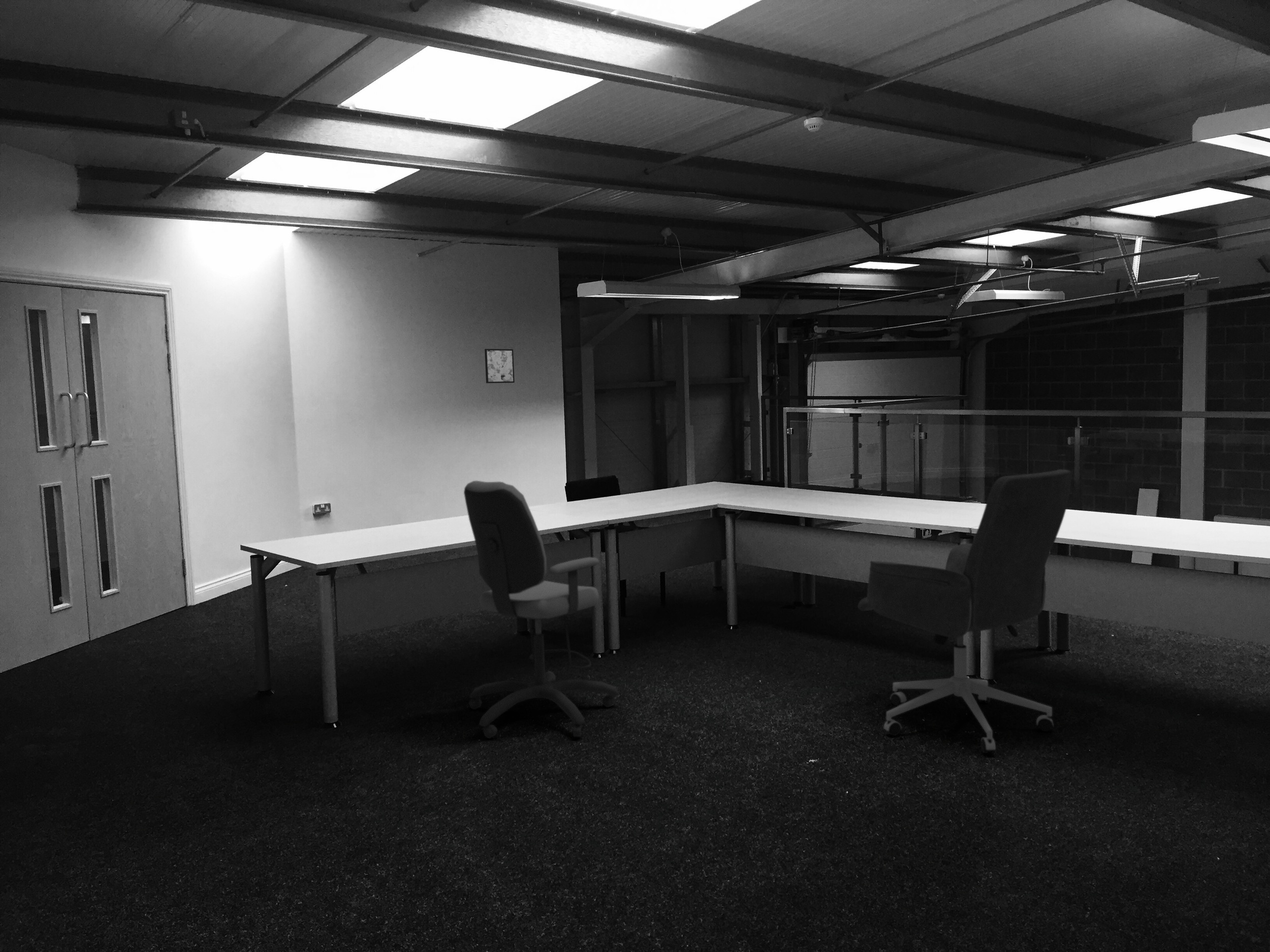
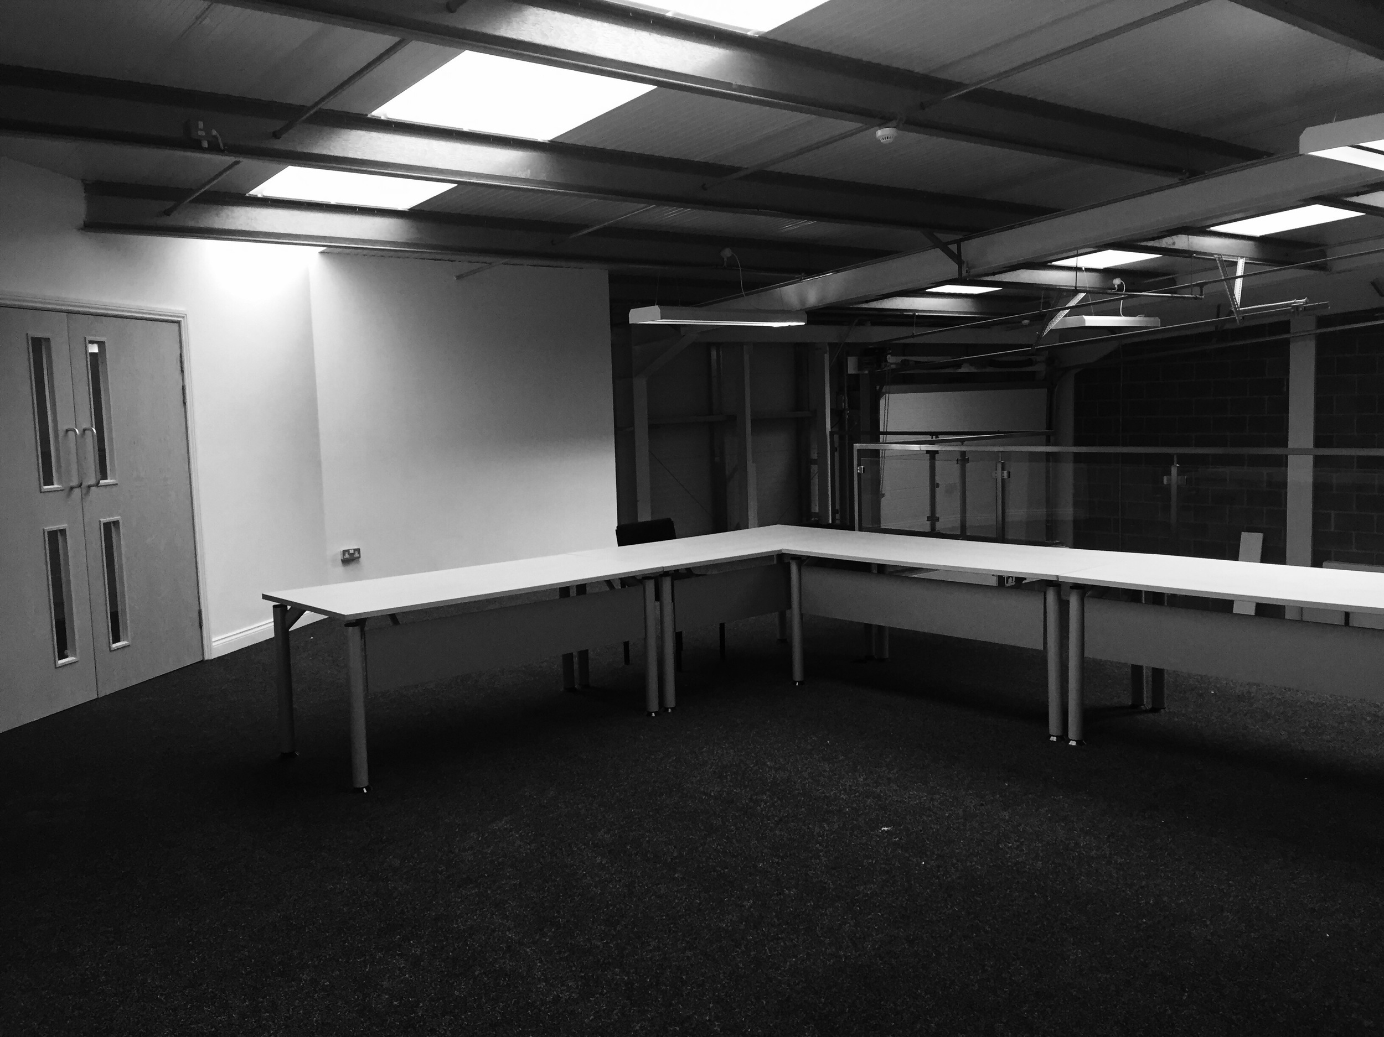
- office chair [858,469,1072,753]
- office chair [463,480,620,739]
- wall art [484,348,515,384]
